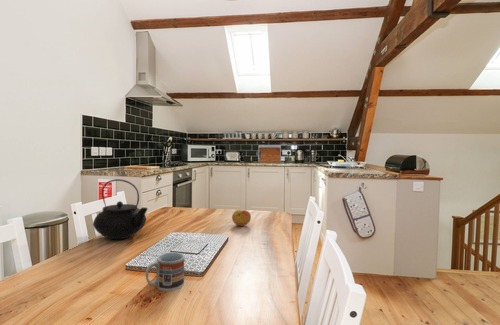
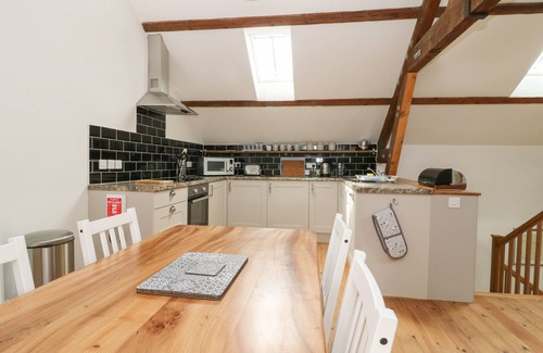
- fruit [231,209,252,227]
- teapot [92,178,149,240]
- cup [144,251,186,292]
